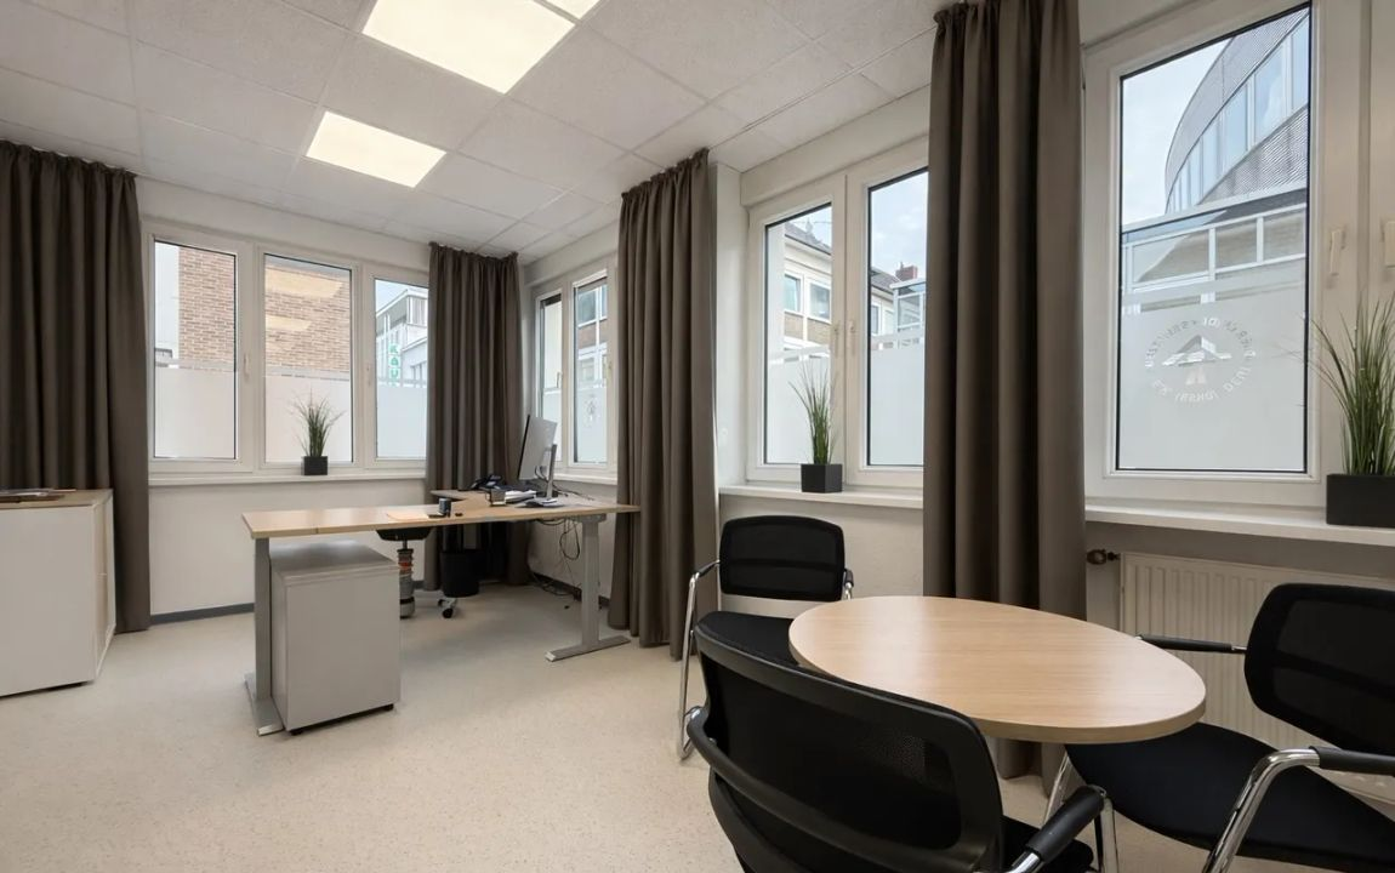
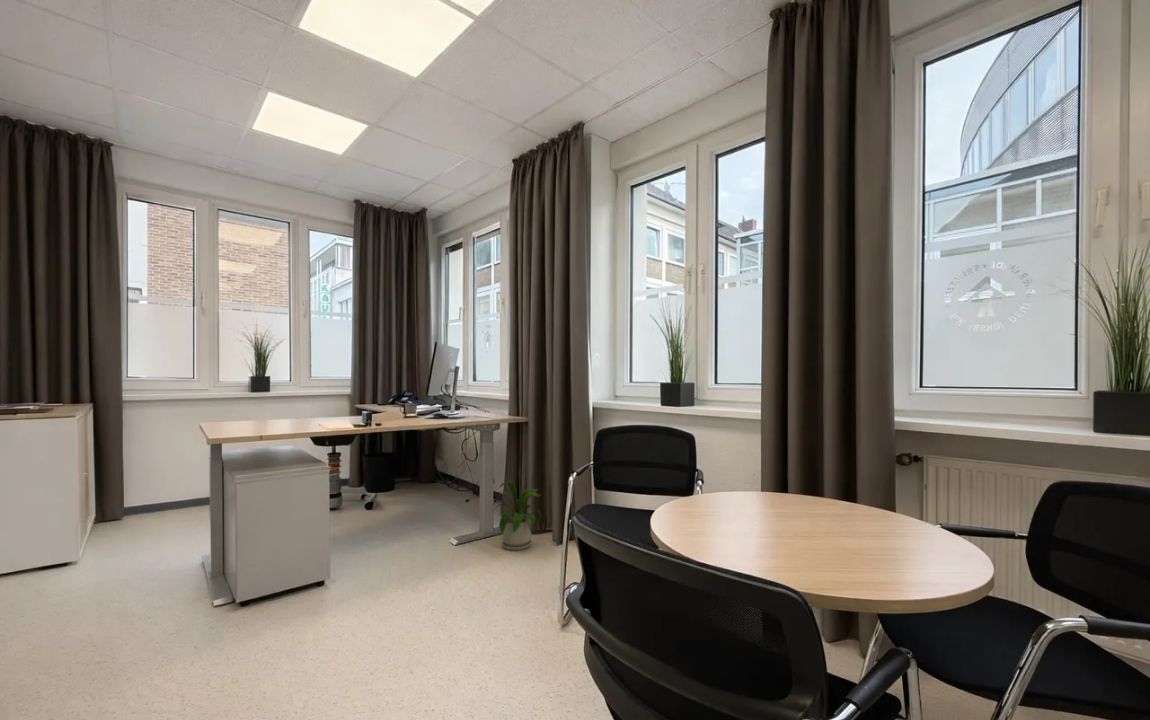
+ house plant [492,481,543,552]
